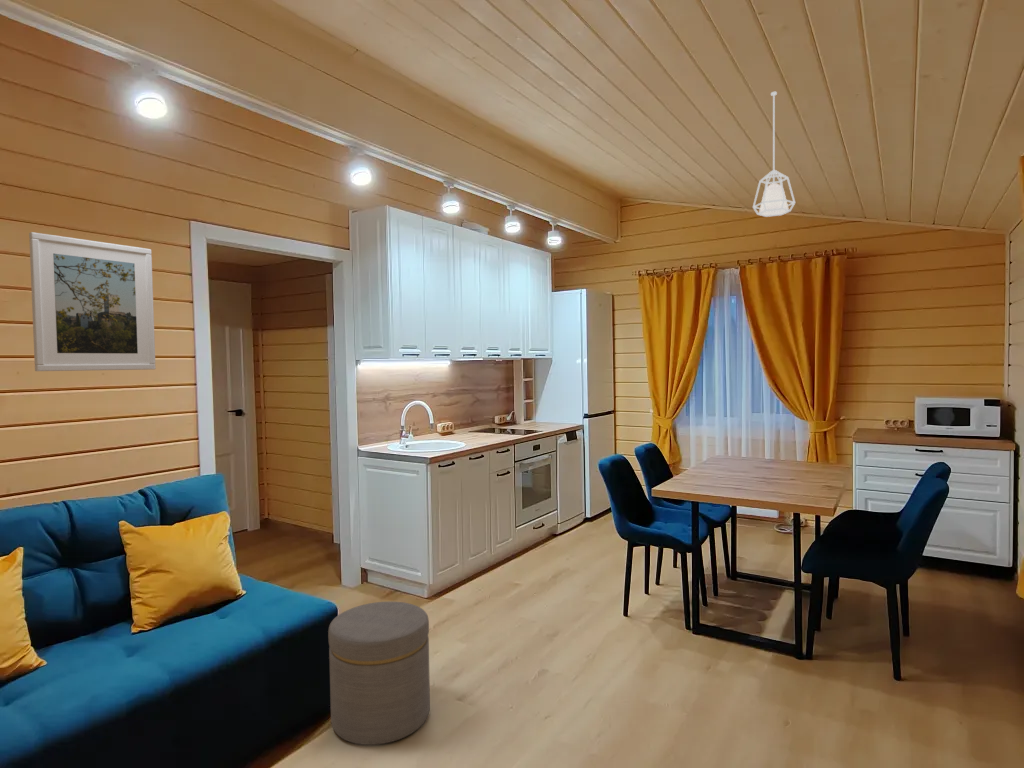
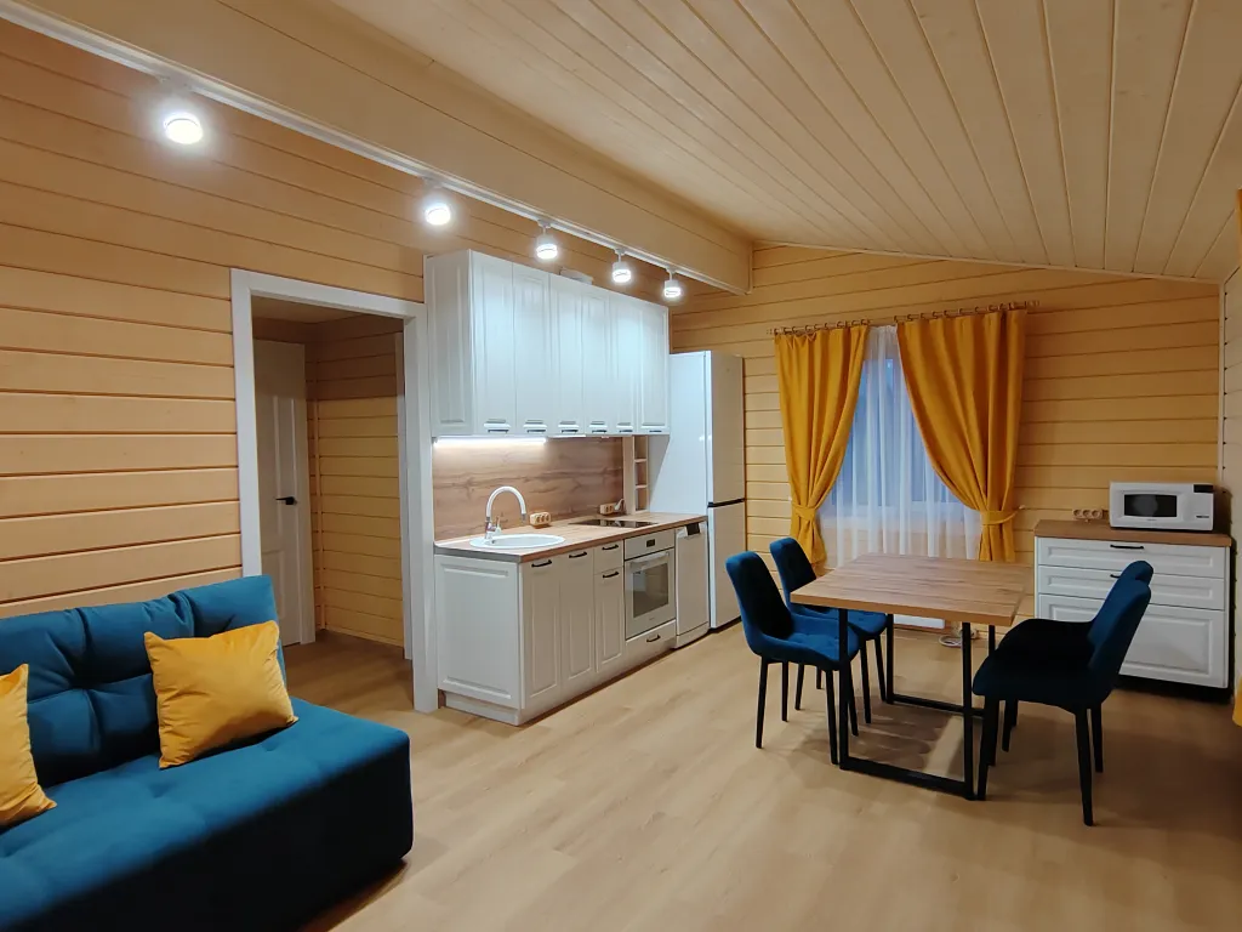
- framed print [28,231,157,372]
- pendant lamp [752,91,796,218]
- ottoman [327,601,431,746]
